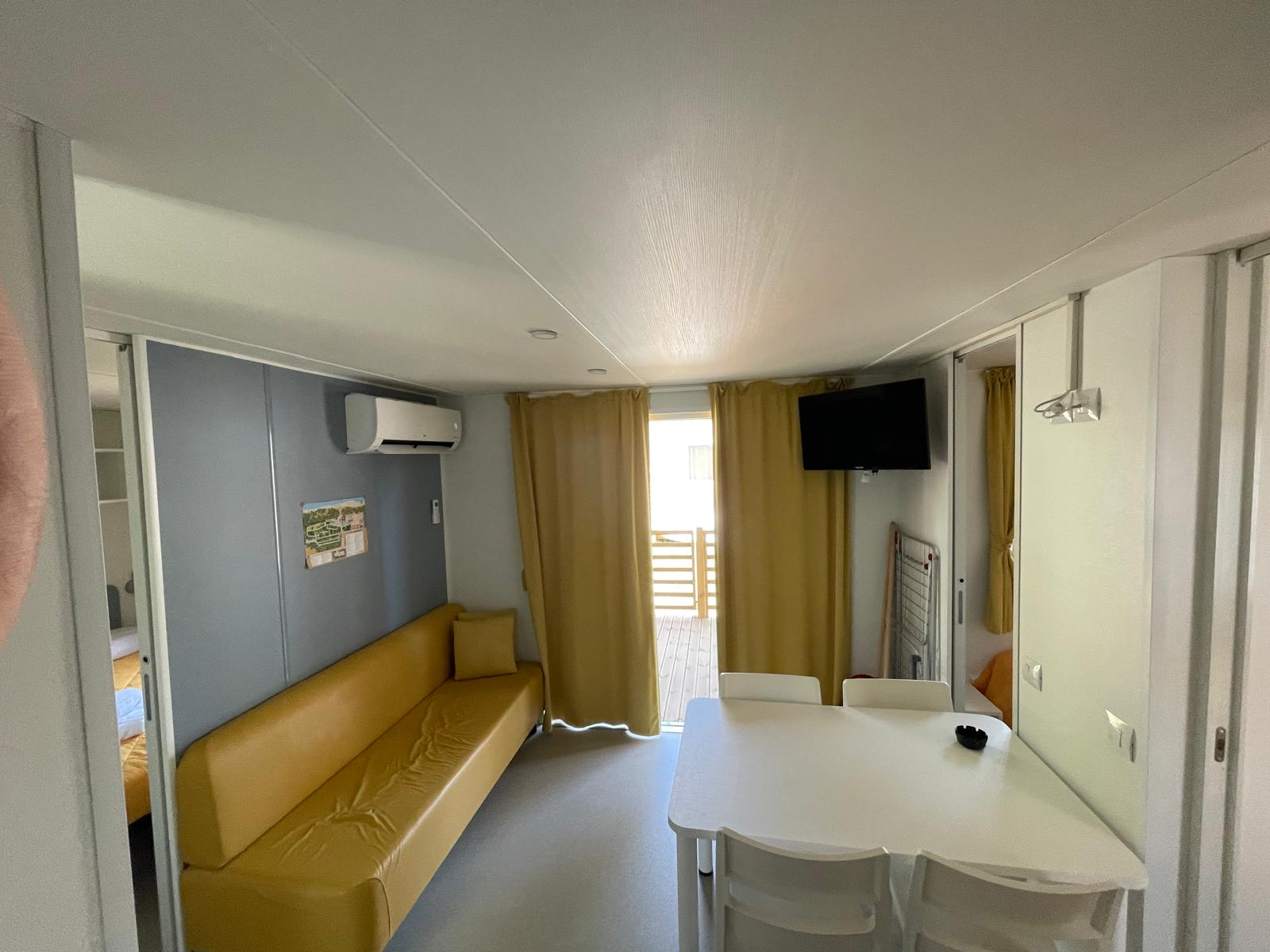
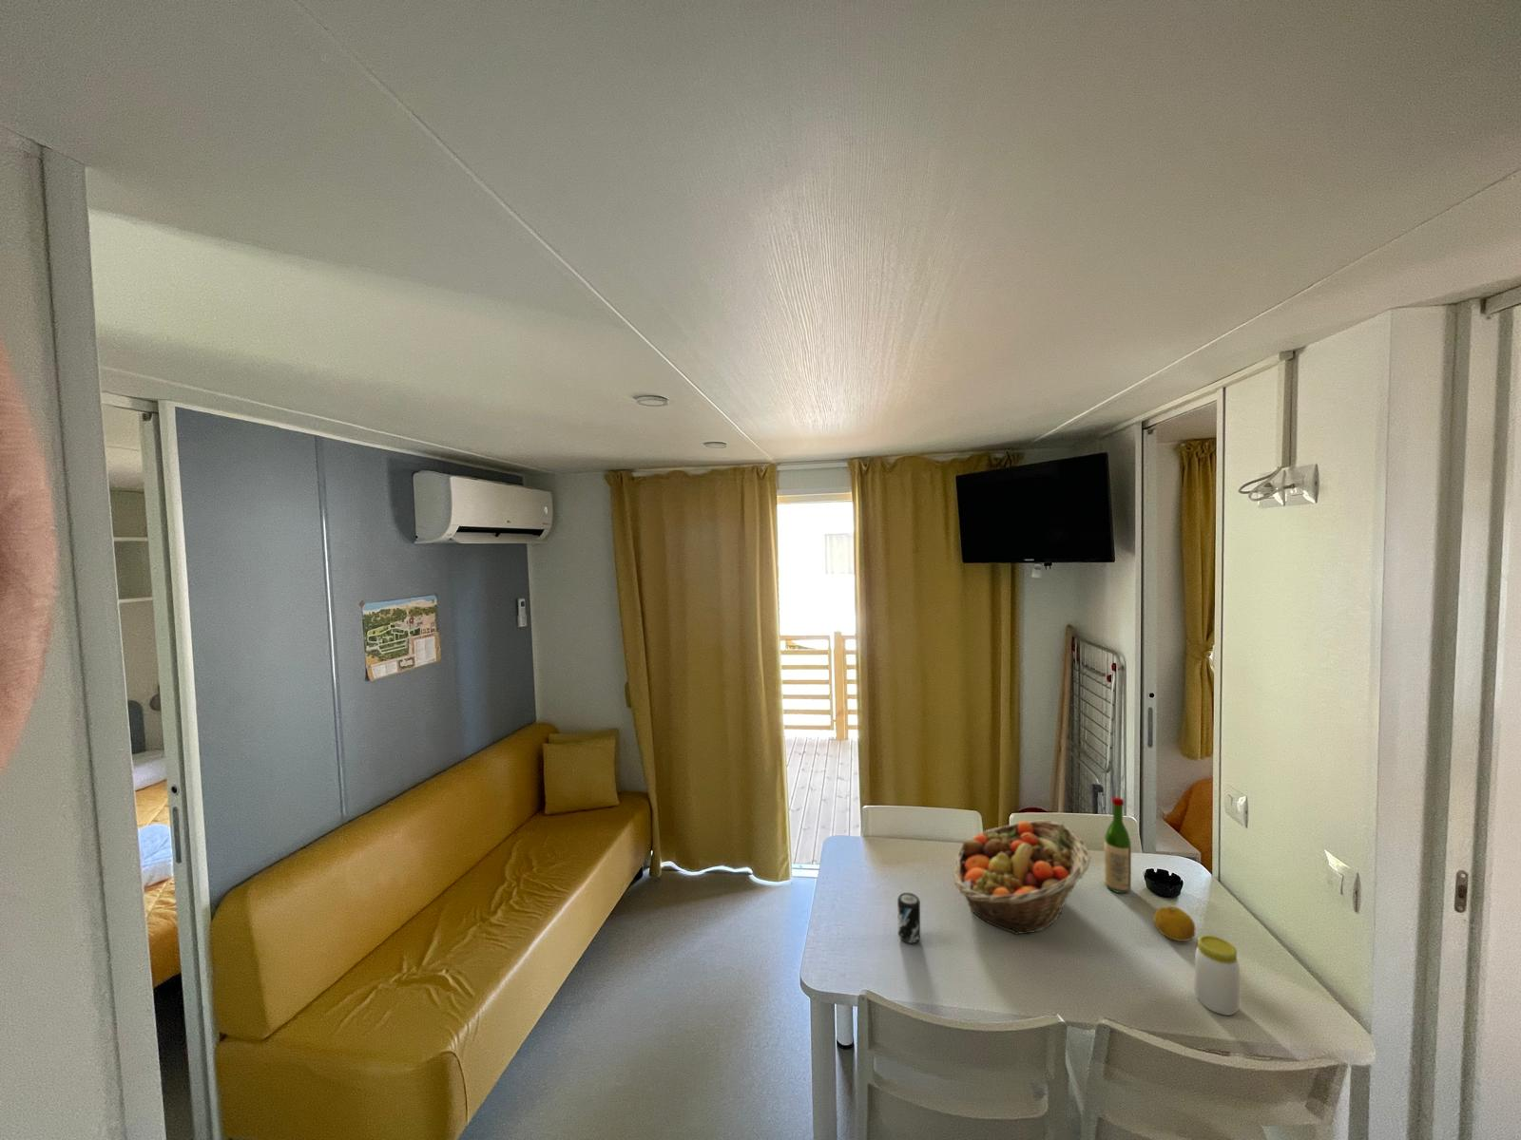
+ wine bottle [1104,796,1132,895]
+ beverage can [897,892,921,945]
+ fruit [1153,905,1196,942]
+ fruit basket [952,820,1091,935]
+ jar [1194,934,1241,1017]
